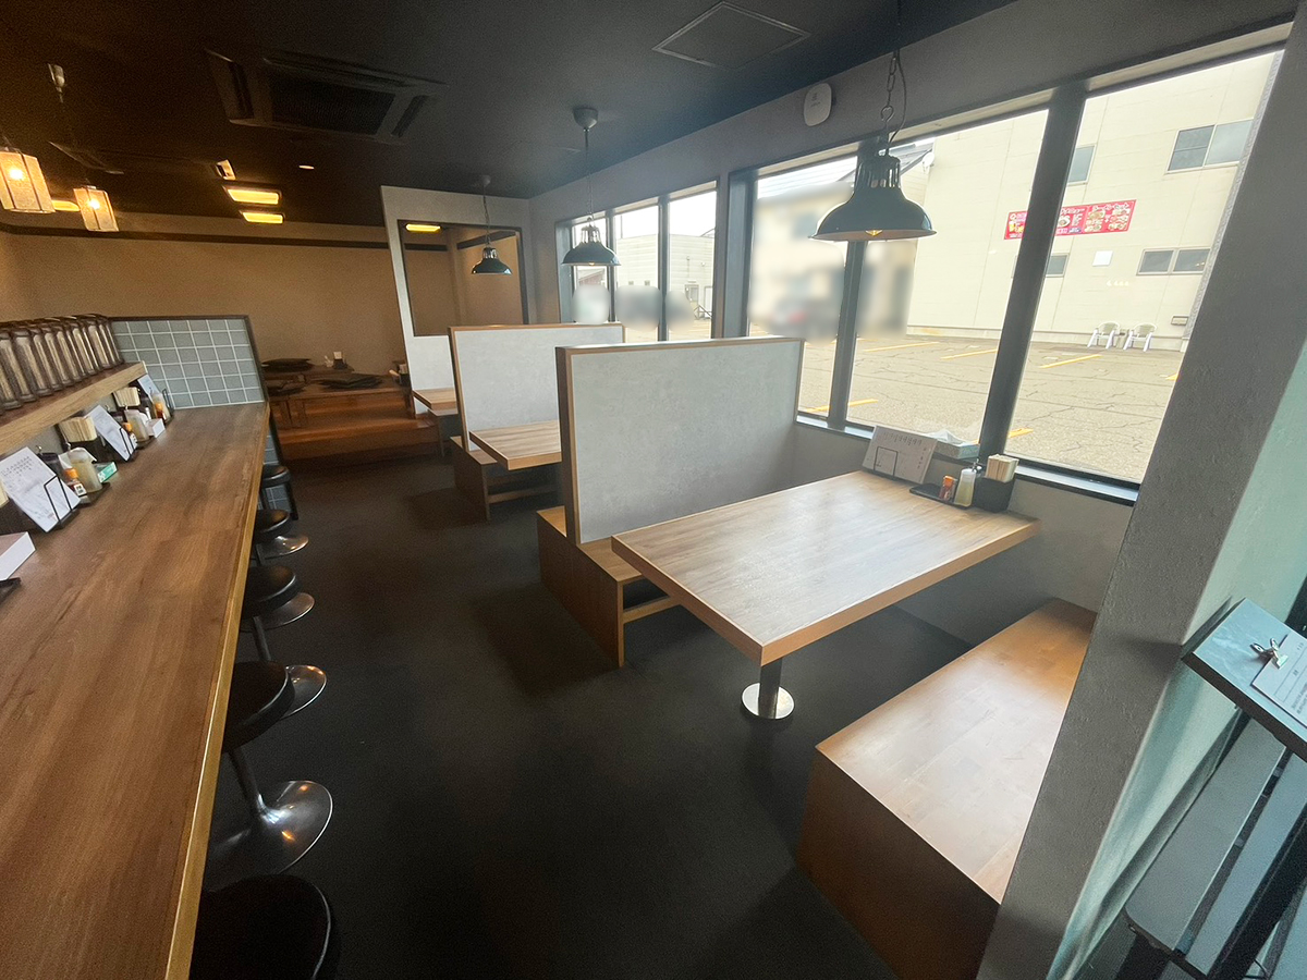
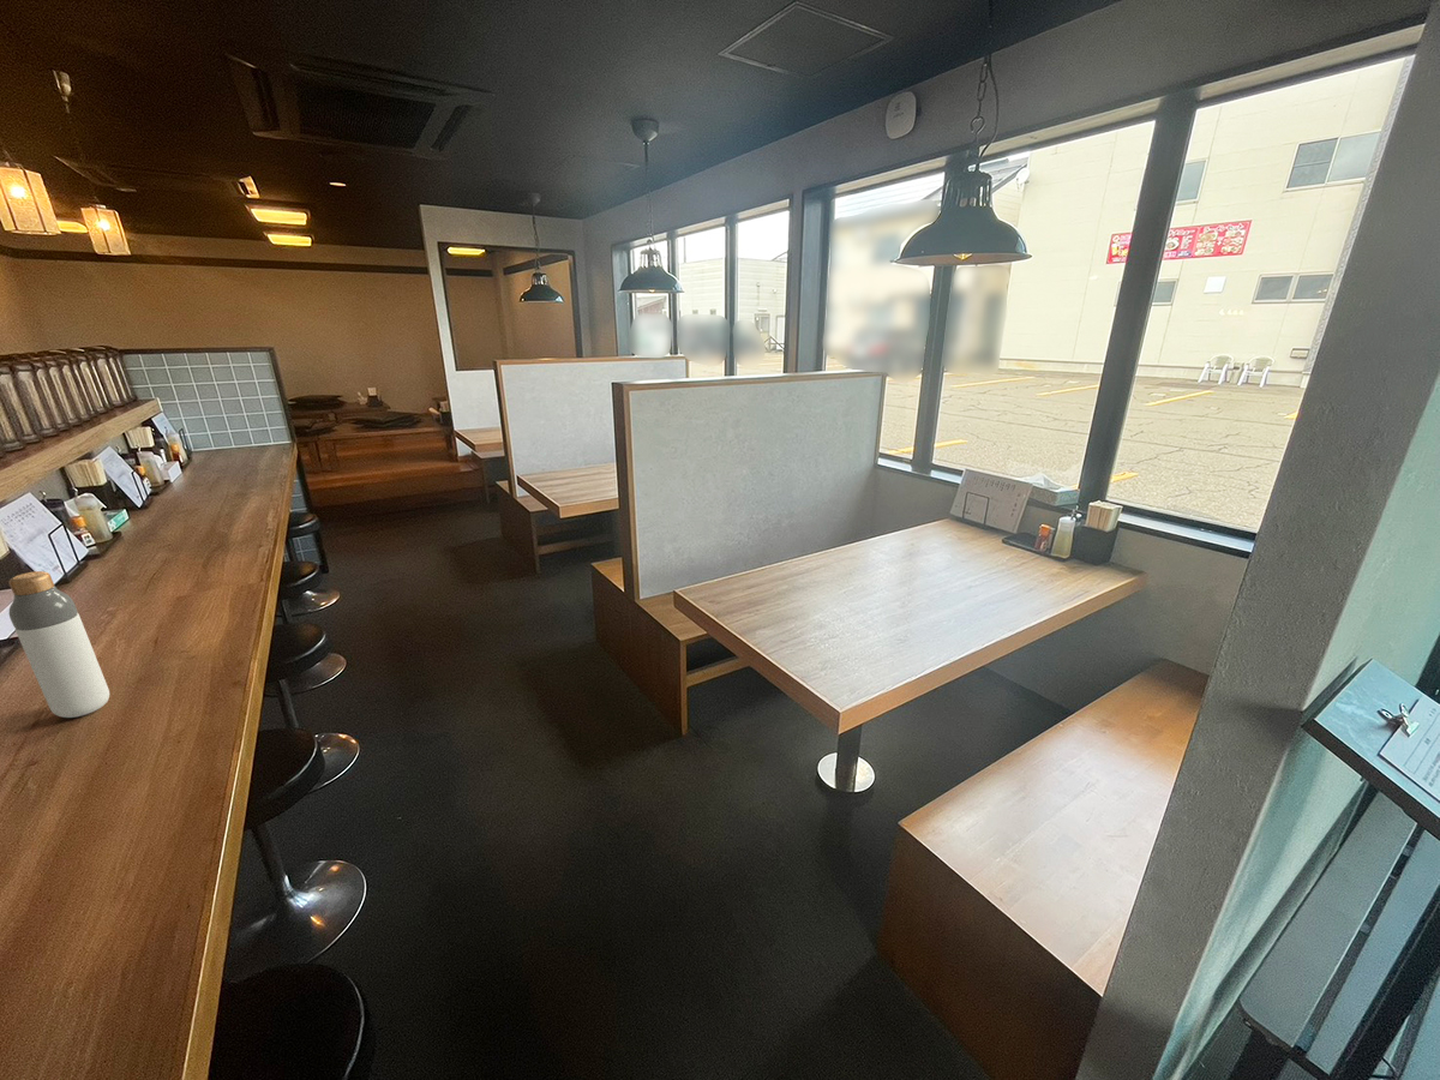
+ bottle [7,570,110,719]
